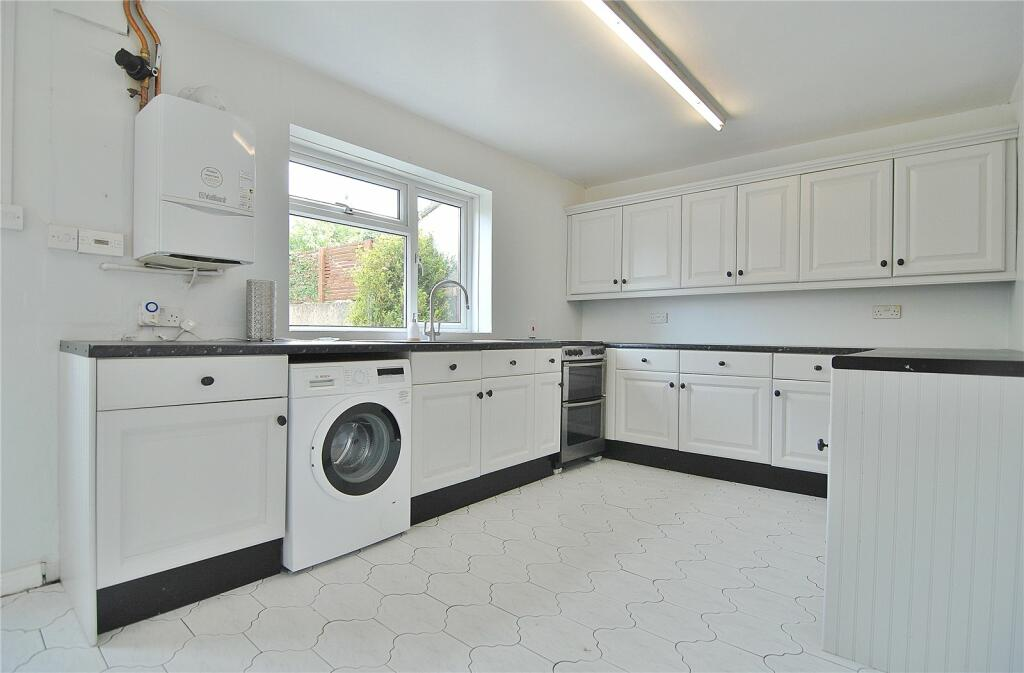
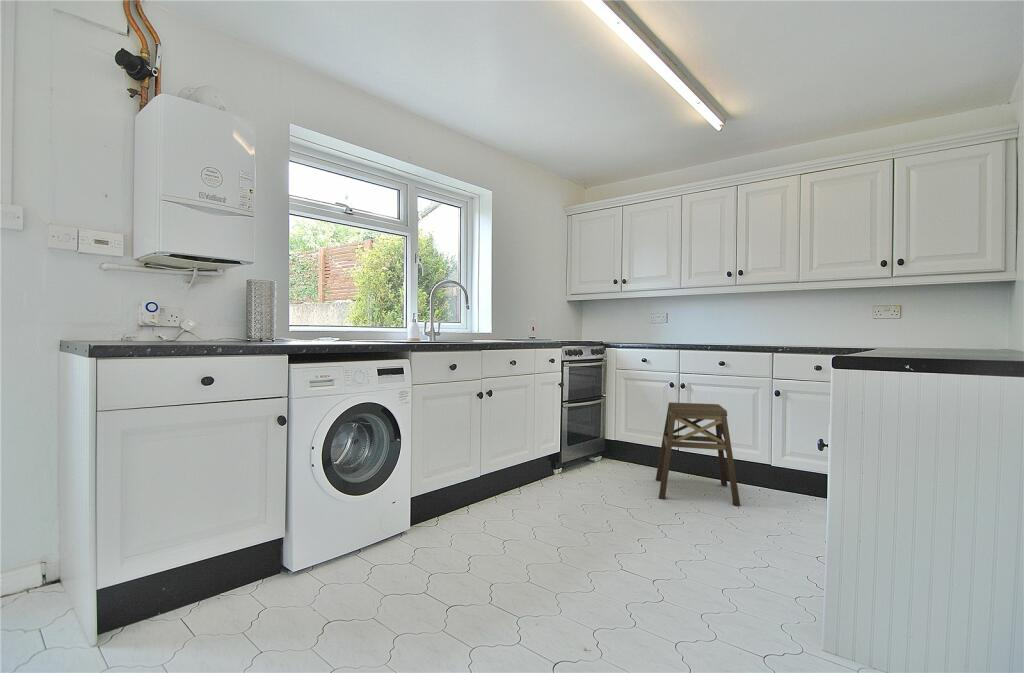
+ stool [655,401,741,507]
